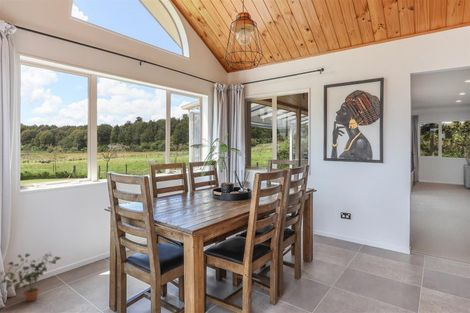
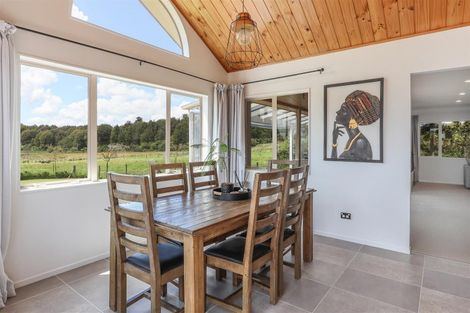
- potted plant [0,251,62,302]
